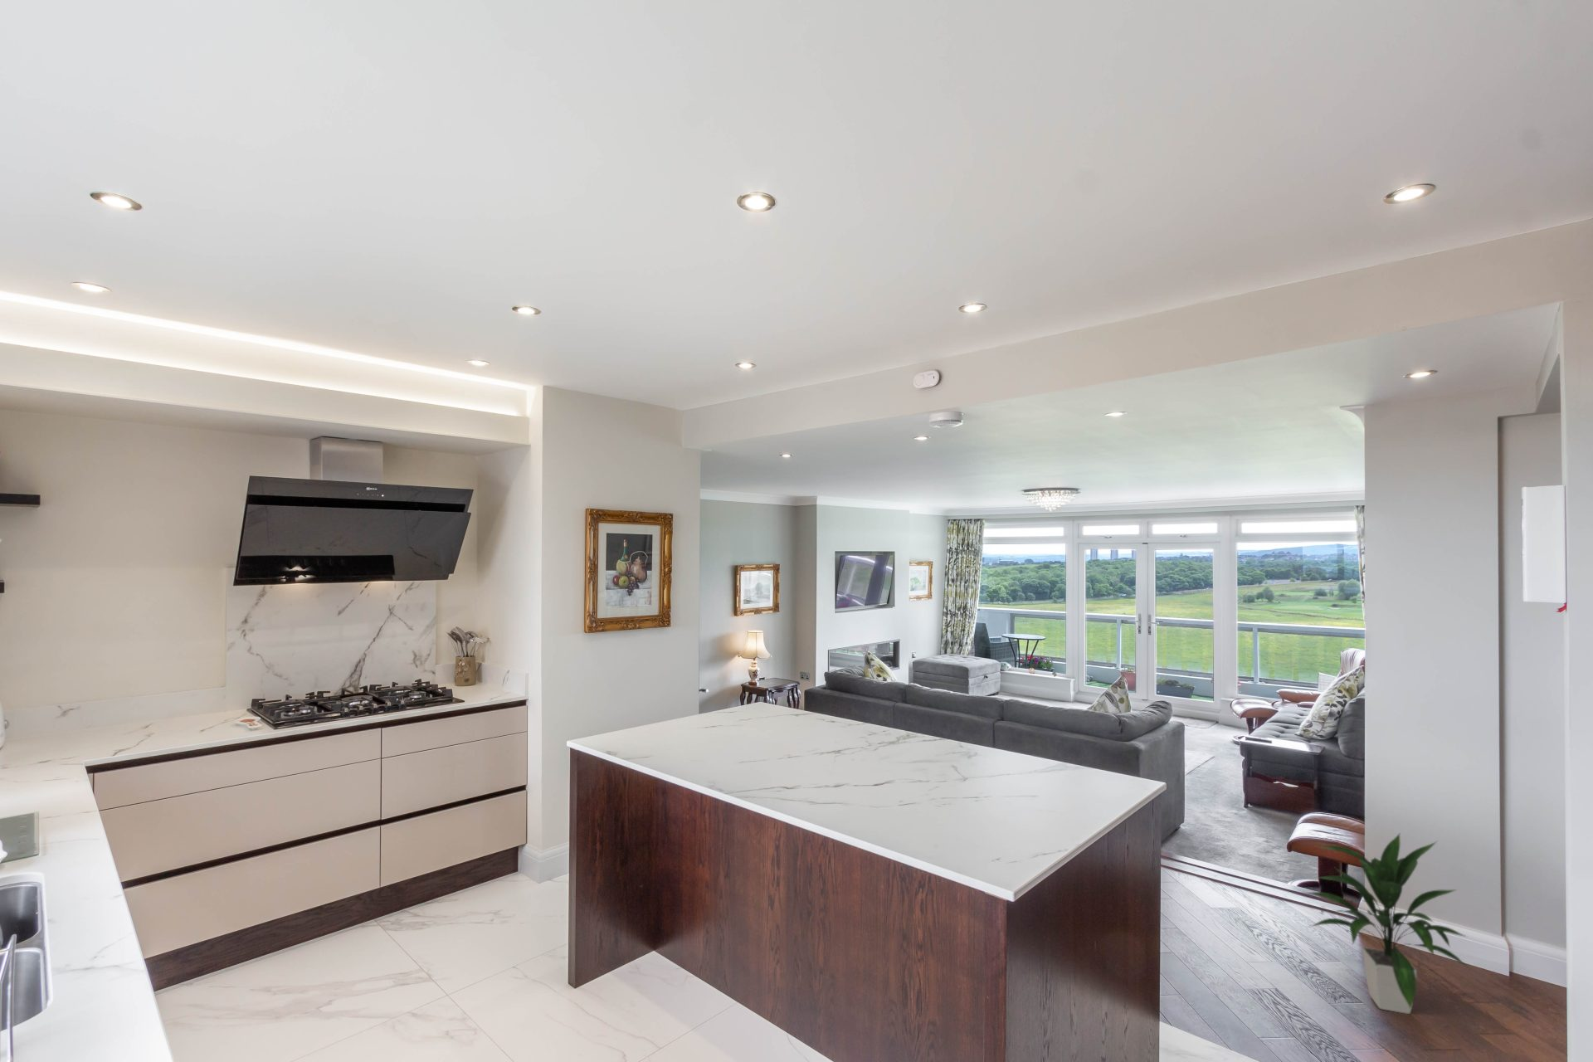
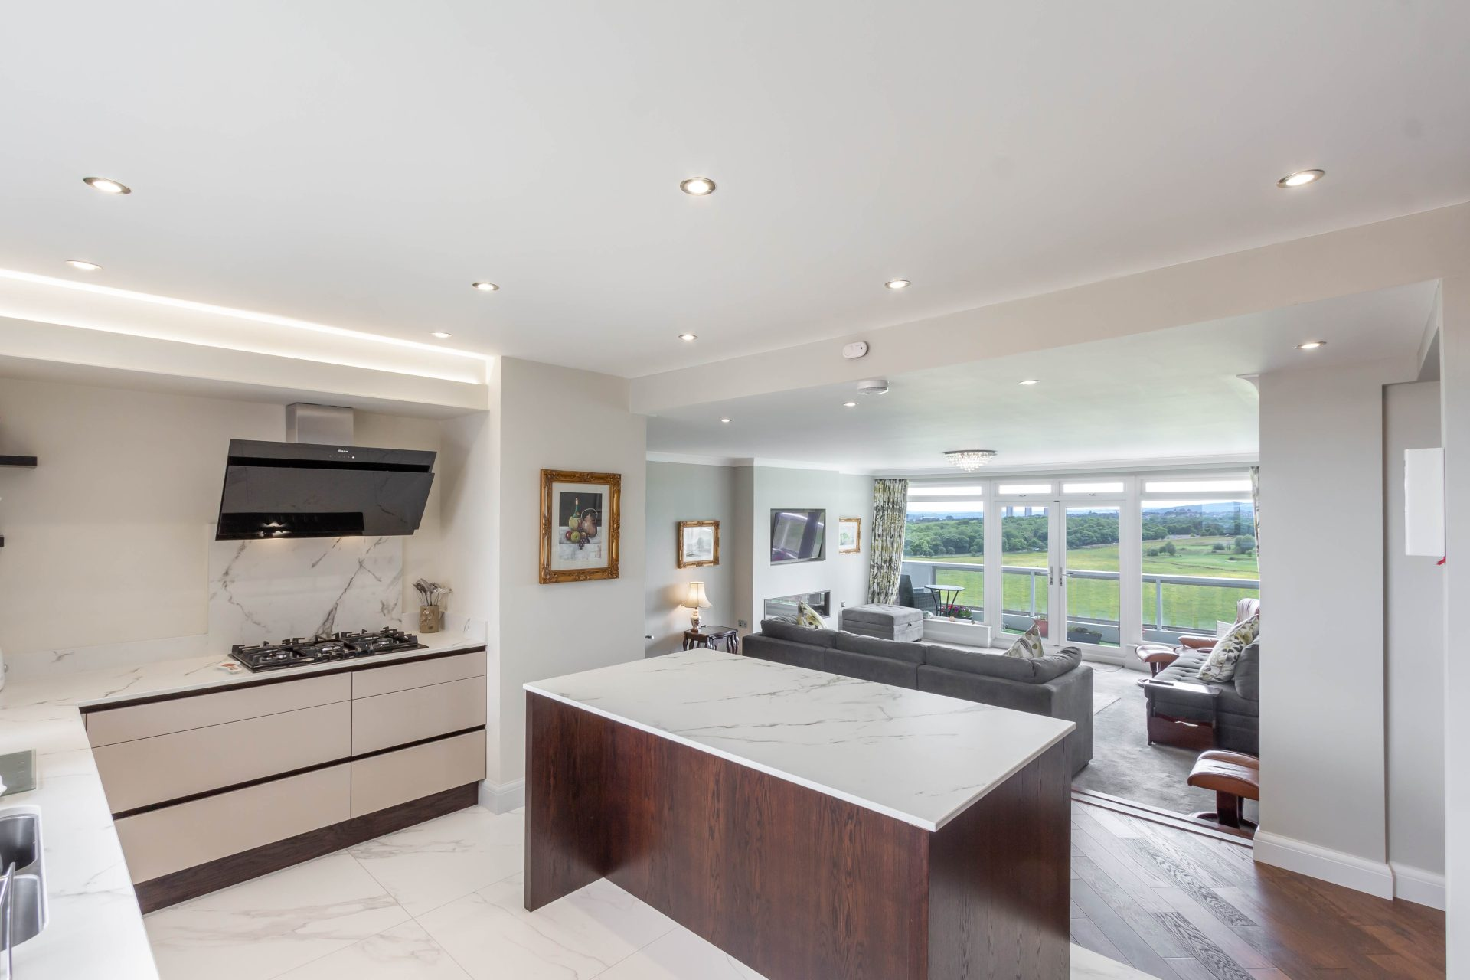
- indoor plant [1301,833,1470,1015]
